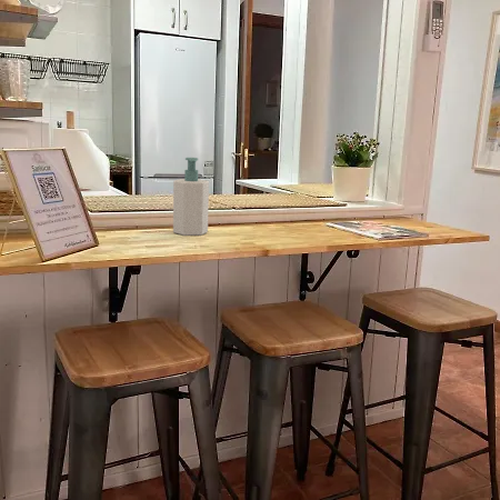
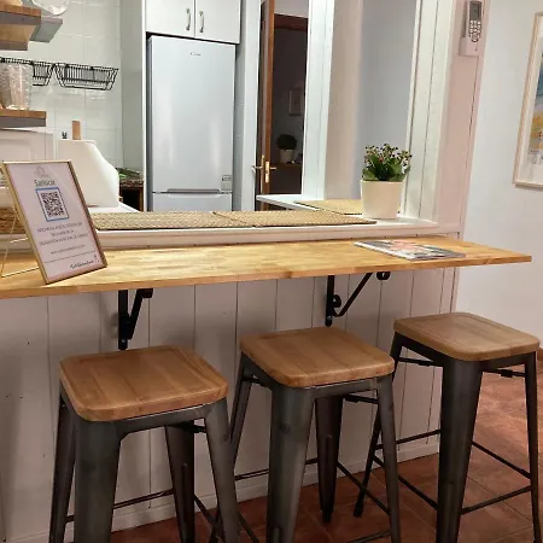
- soap bottle [172,157,210,237]
